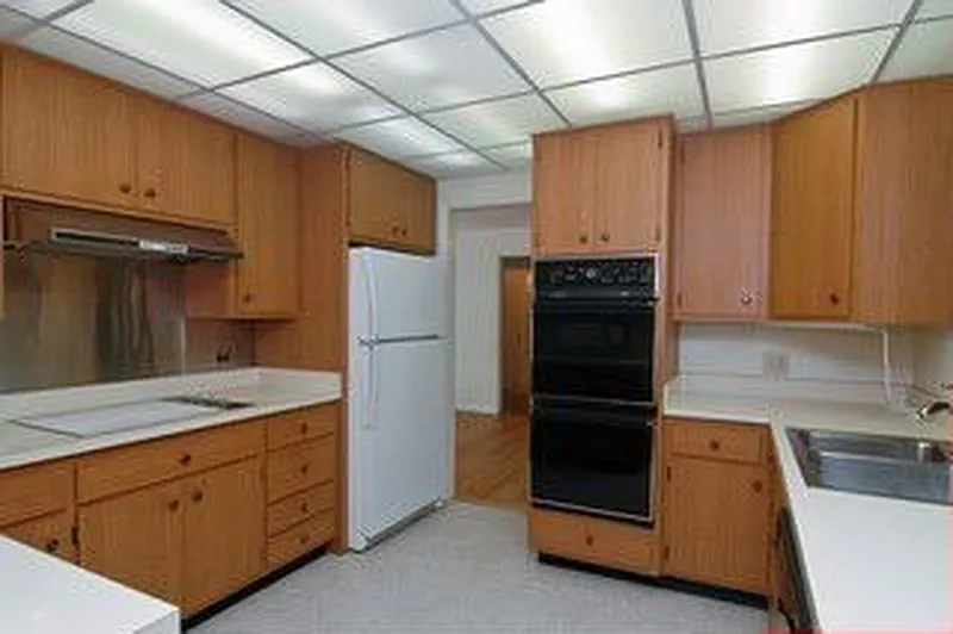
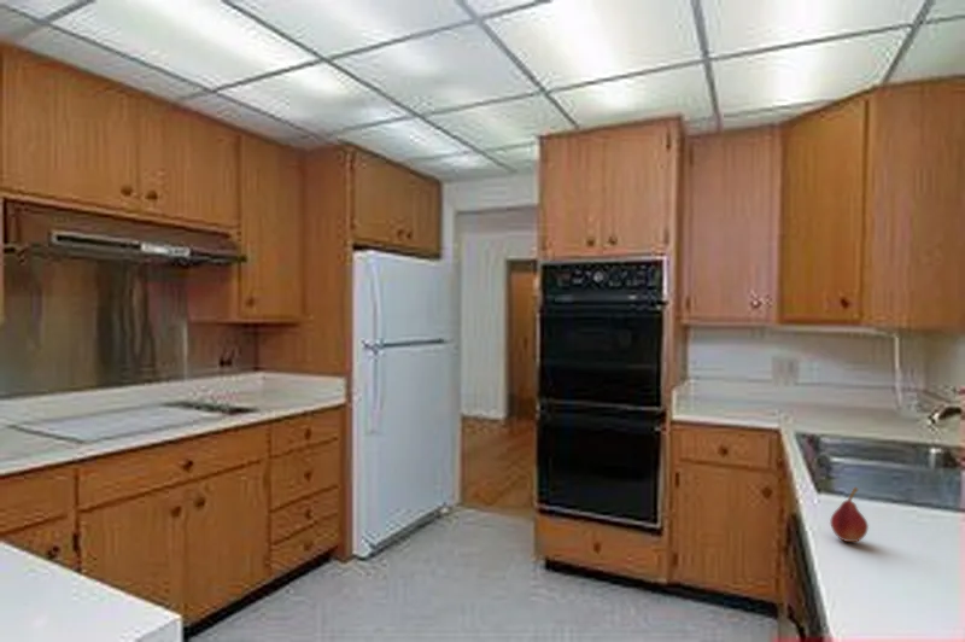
+ fruit [829,485,870,543]
